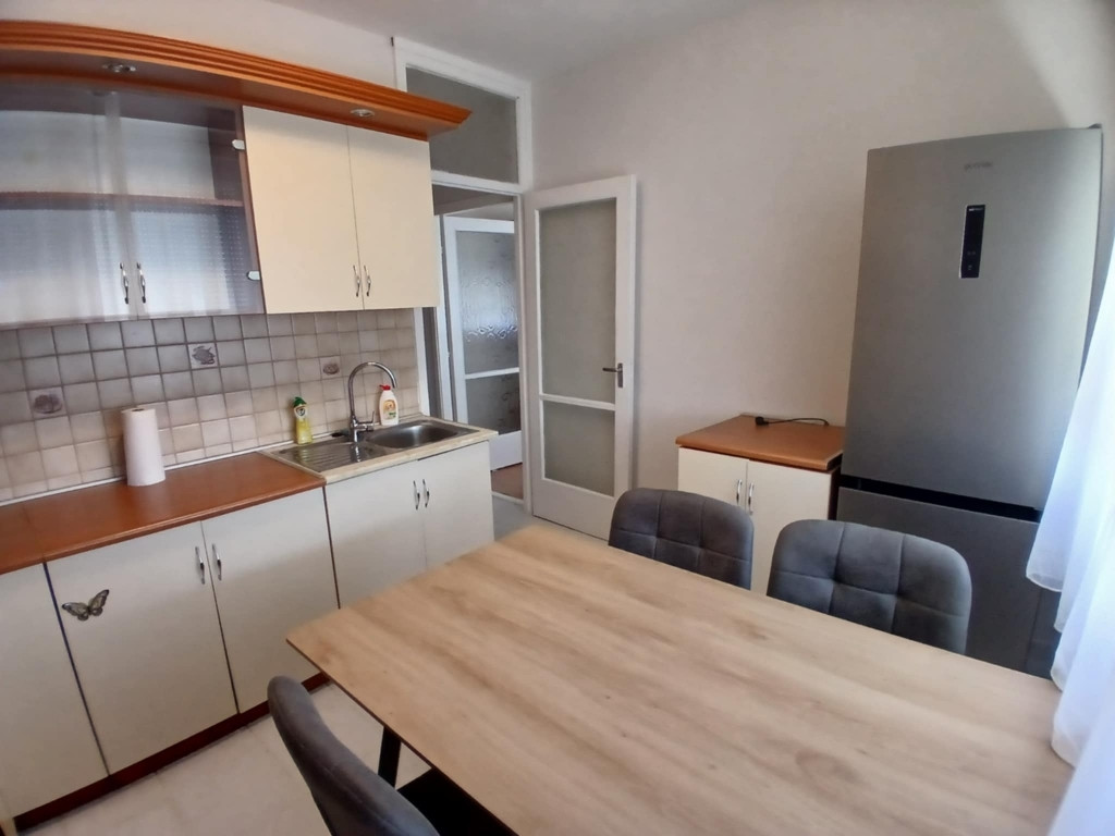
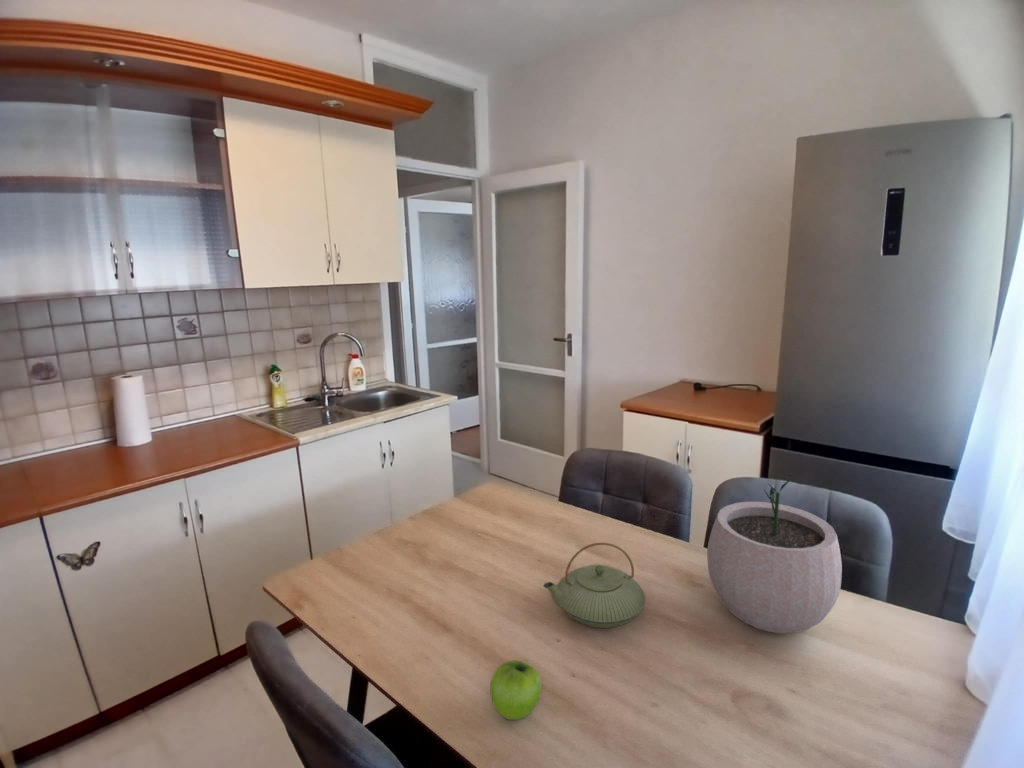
+ plant pot [706,479,843,634]
+ teapot [542,542,646,629]
+ fruit [489,659,543,721]
